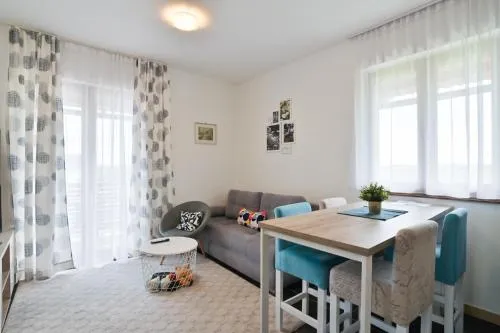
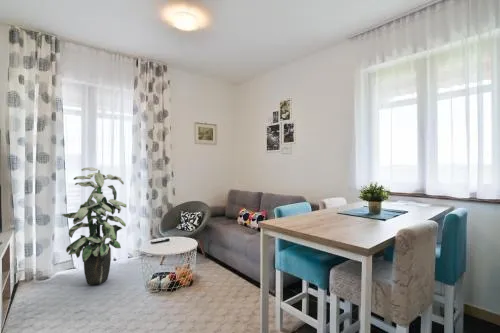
+ indoor plant [61,166,127,286]
